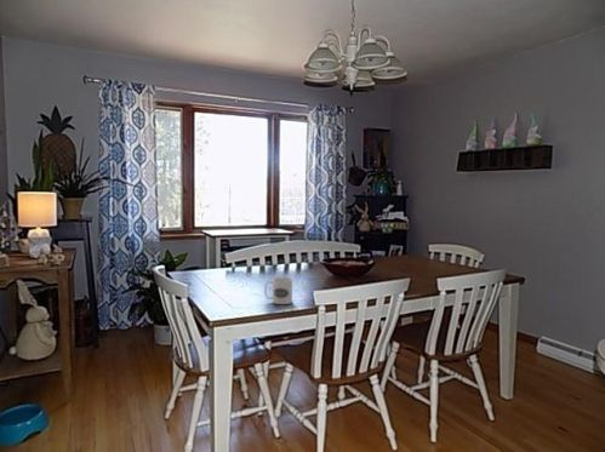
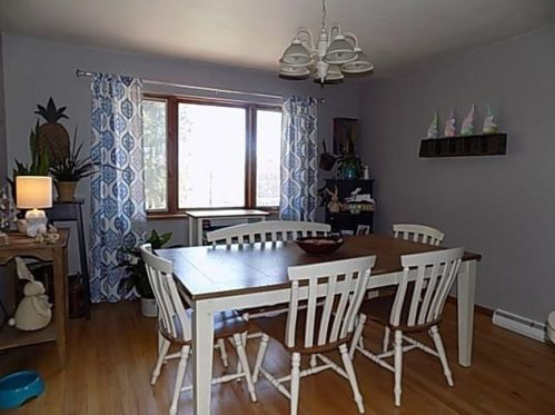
- mug [263,276,293,305]
